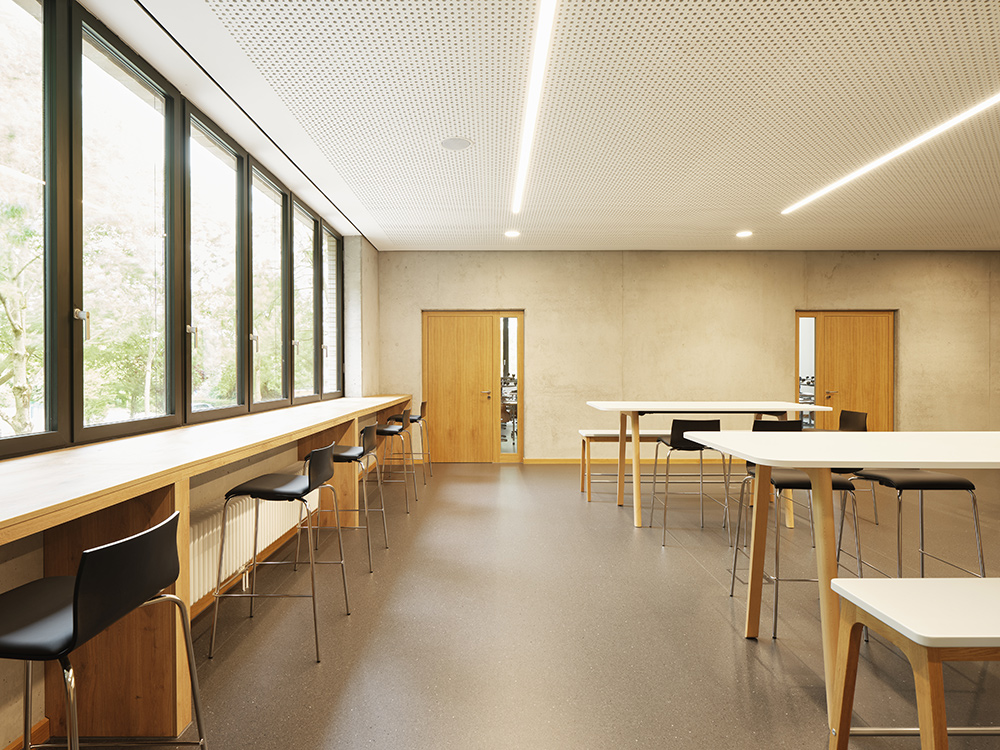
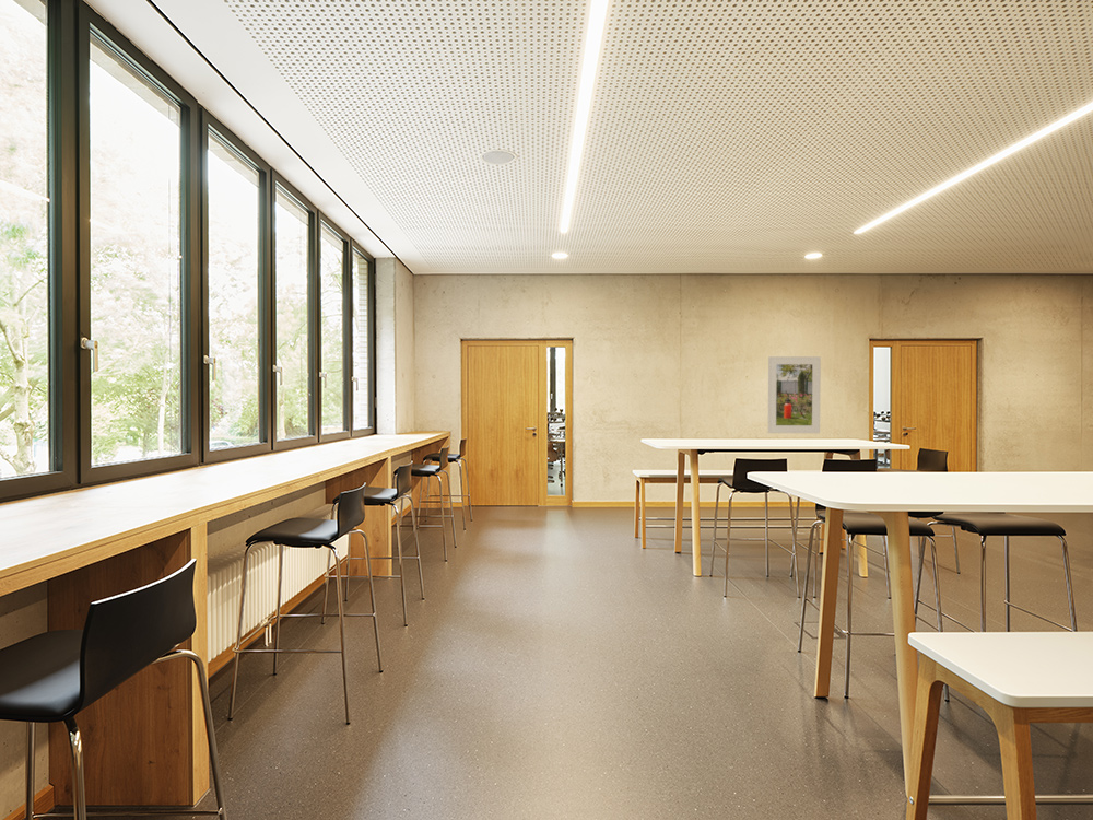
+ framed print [767,355,822,434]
